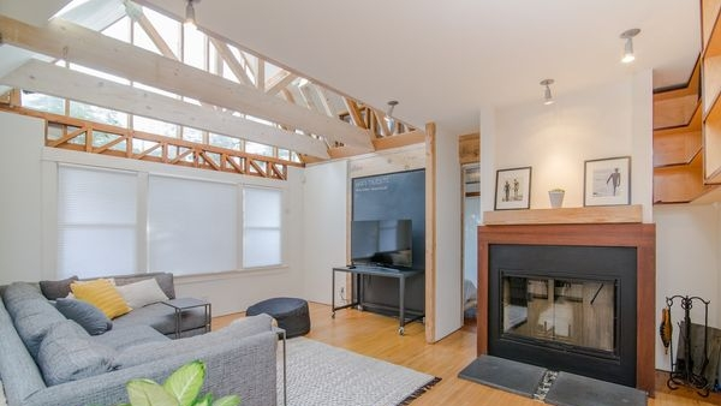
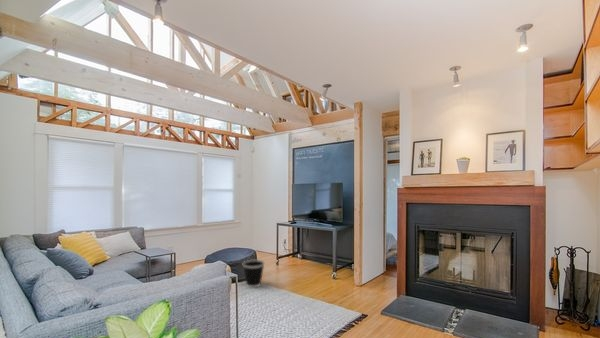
+ wastebasket [242,259,266,288]
